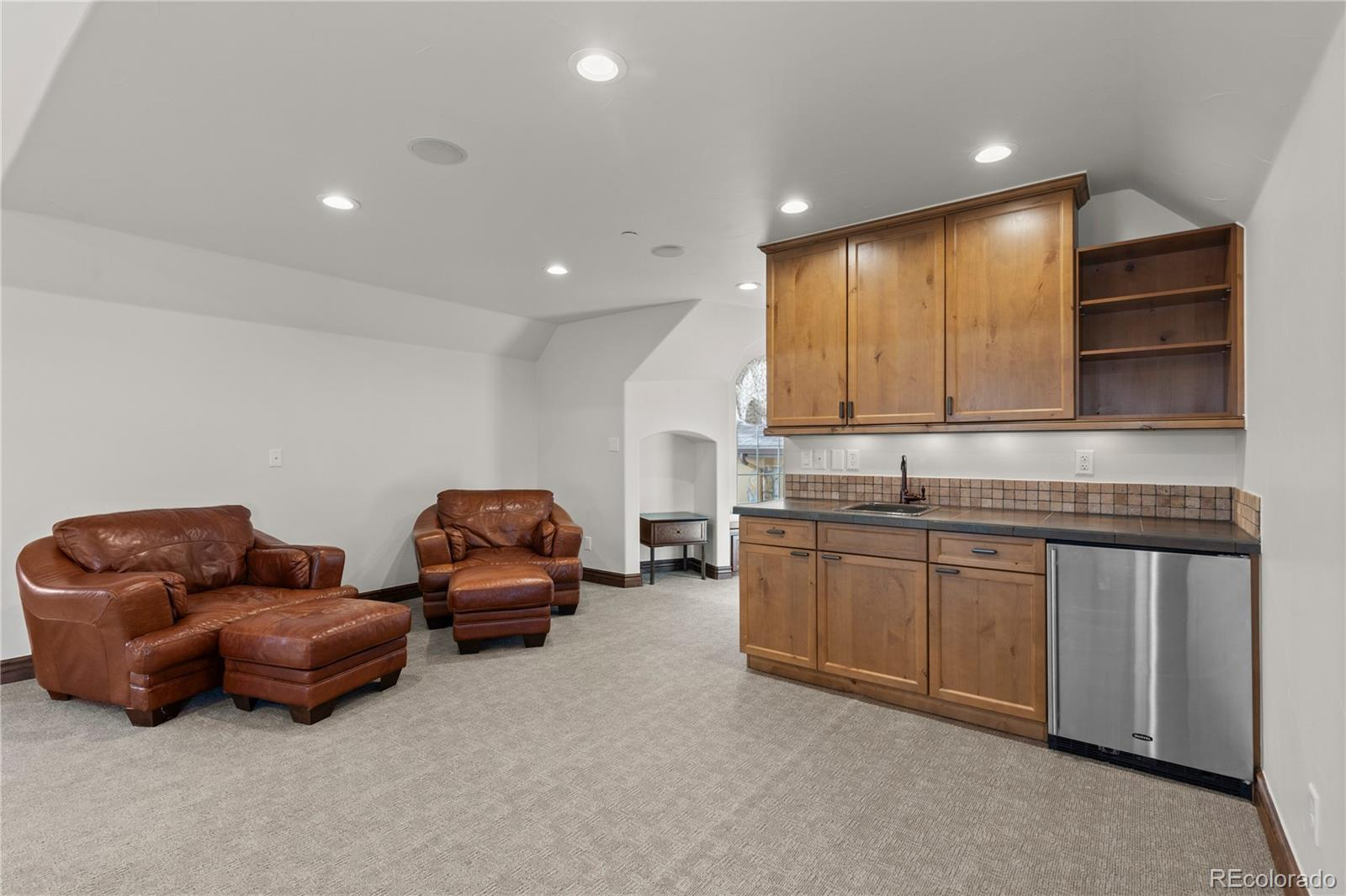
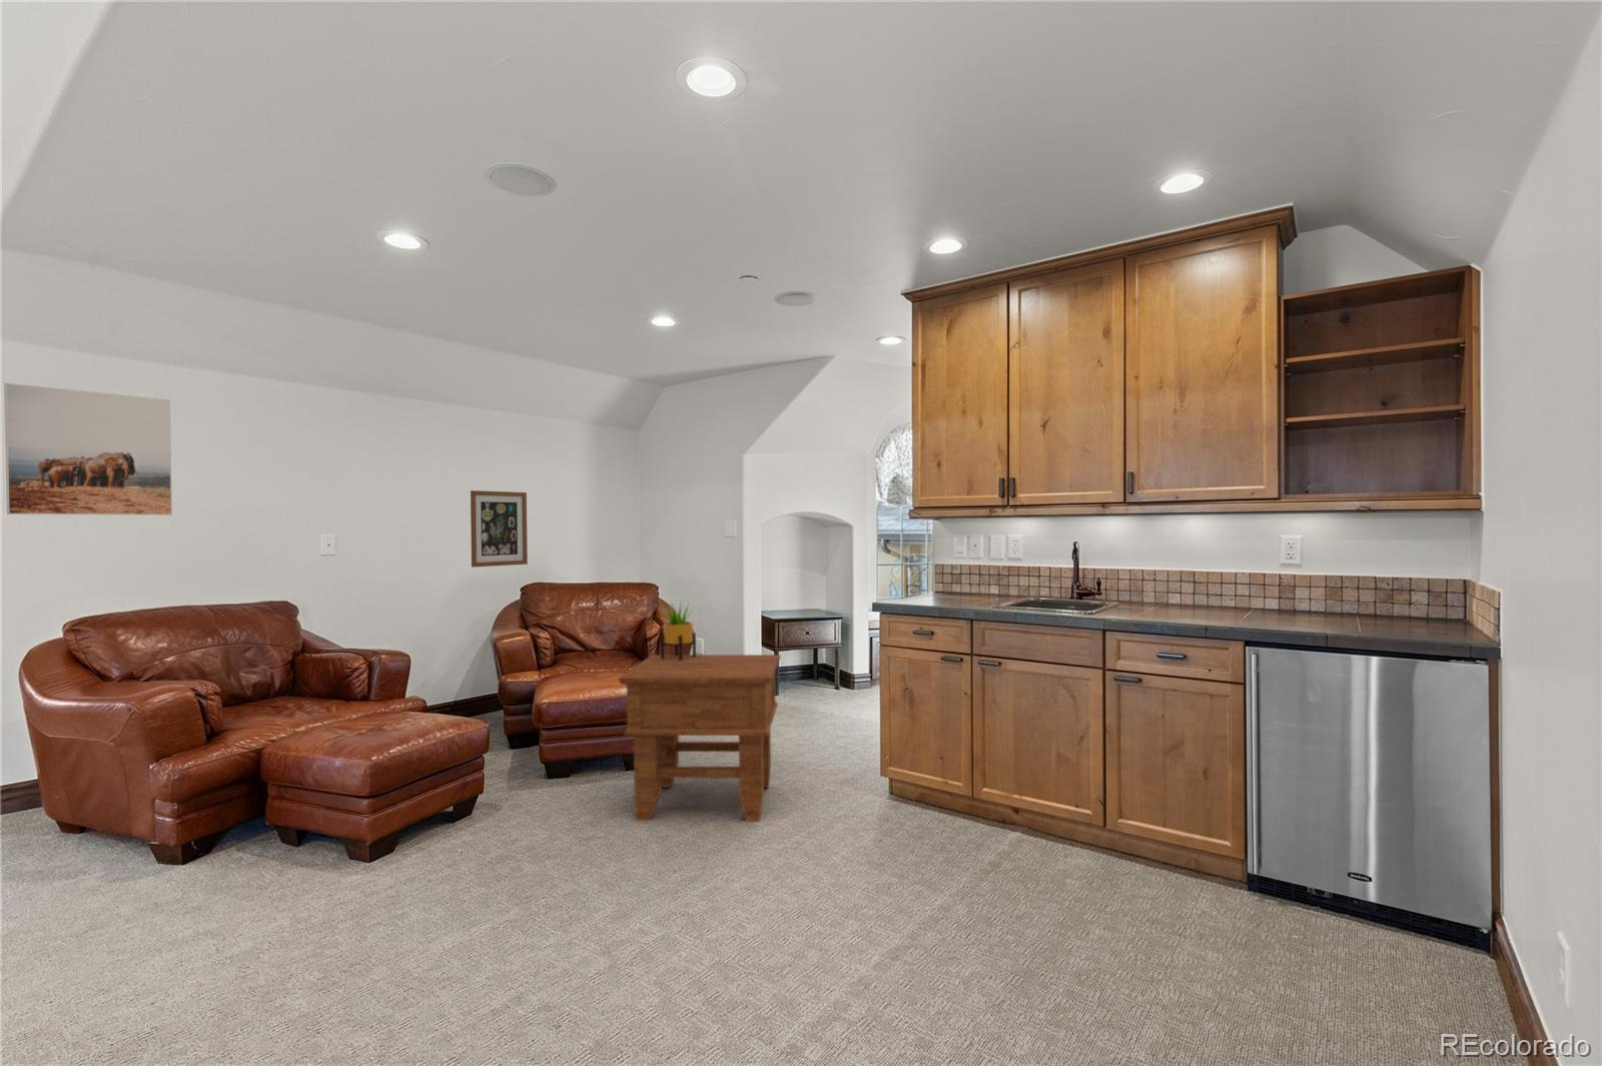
+ wall art [470,489,528,569]
+ side table [618,653,782,823]
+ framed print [4,382,174,516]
+ potted plant [659,600,697,660]
